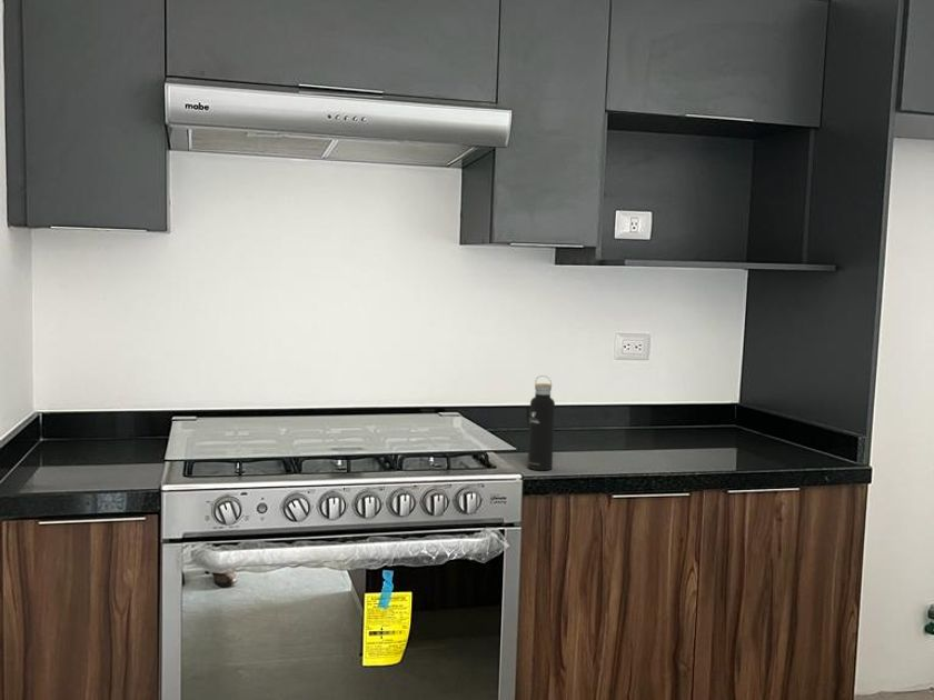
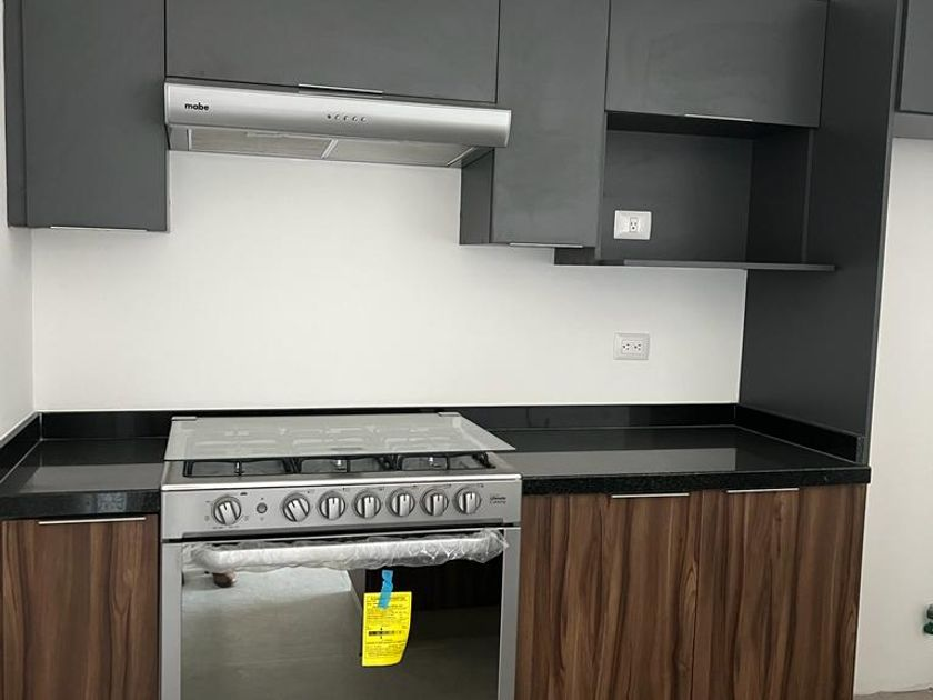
- water bottle [527,374,556,471]
